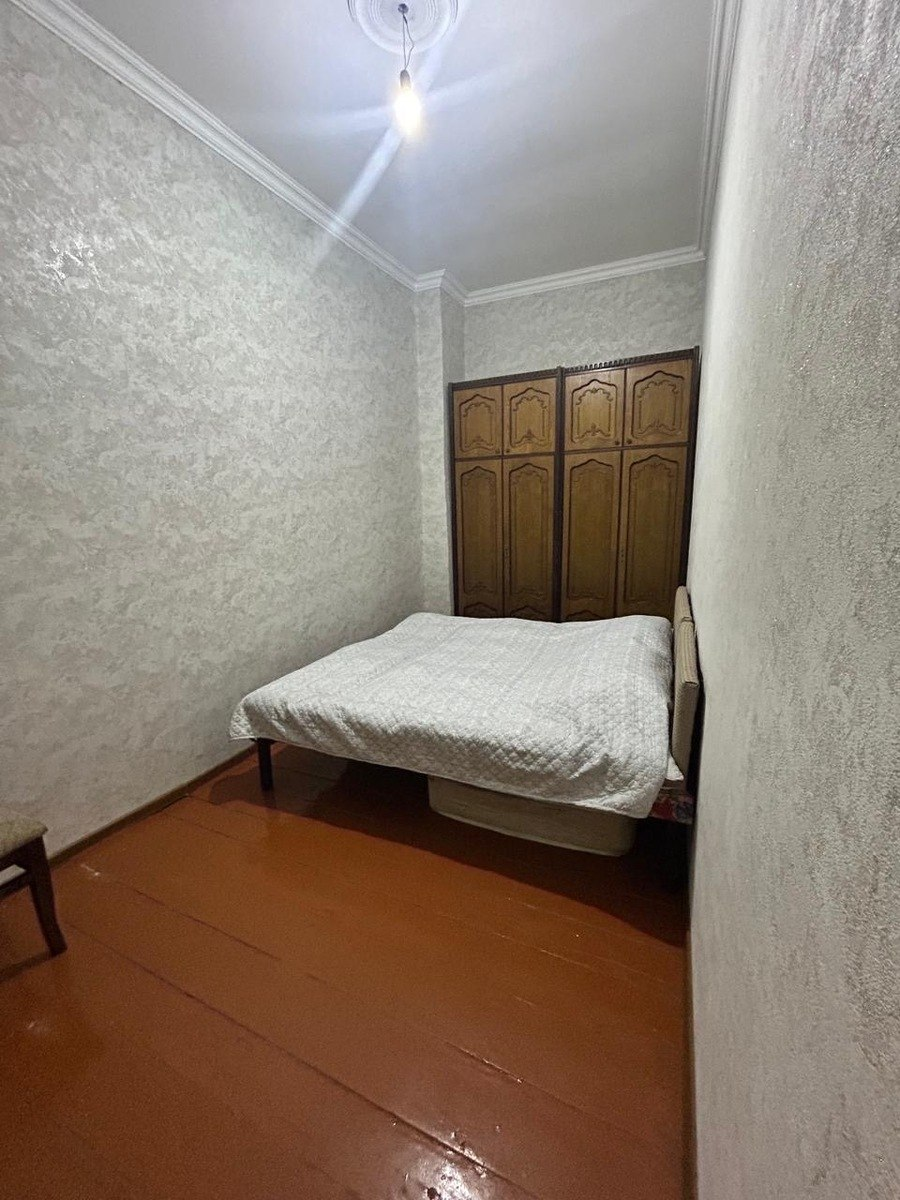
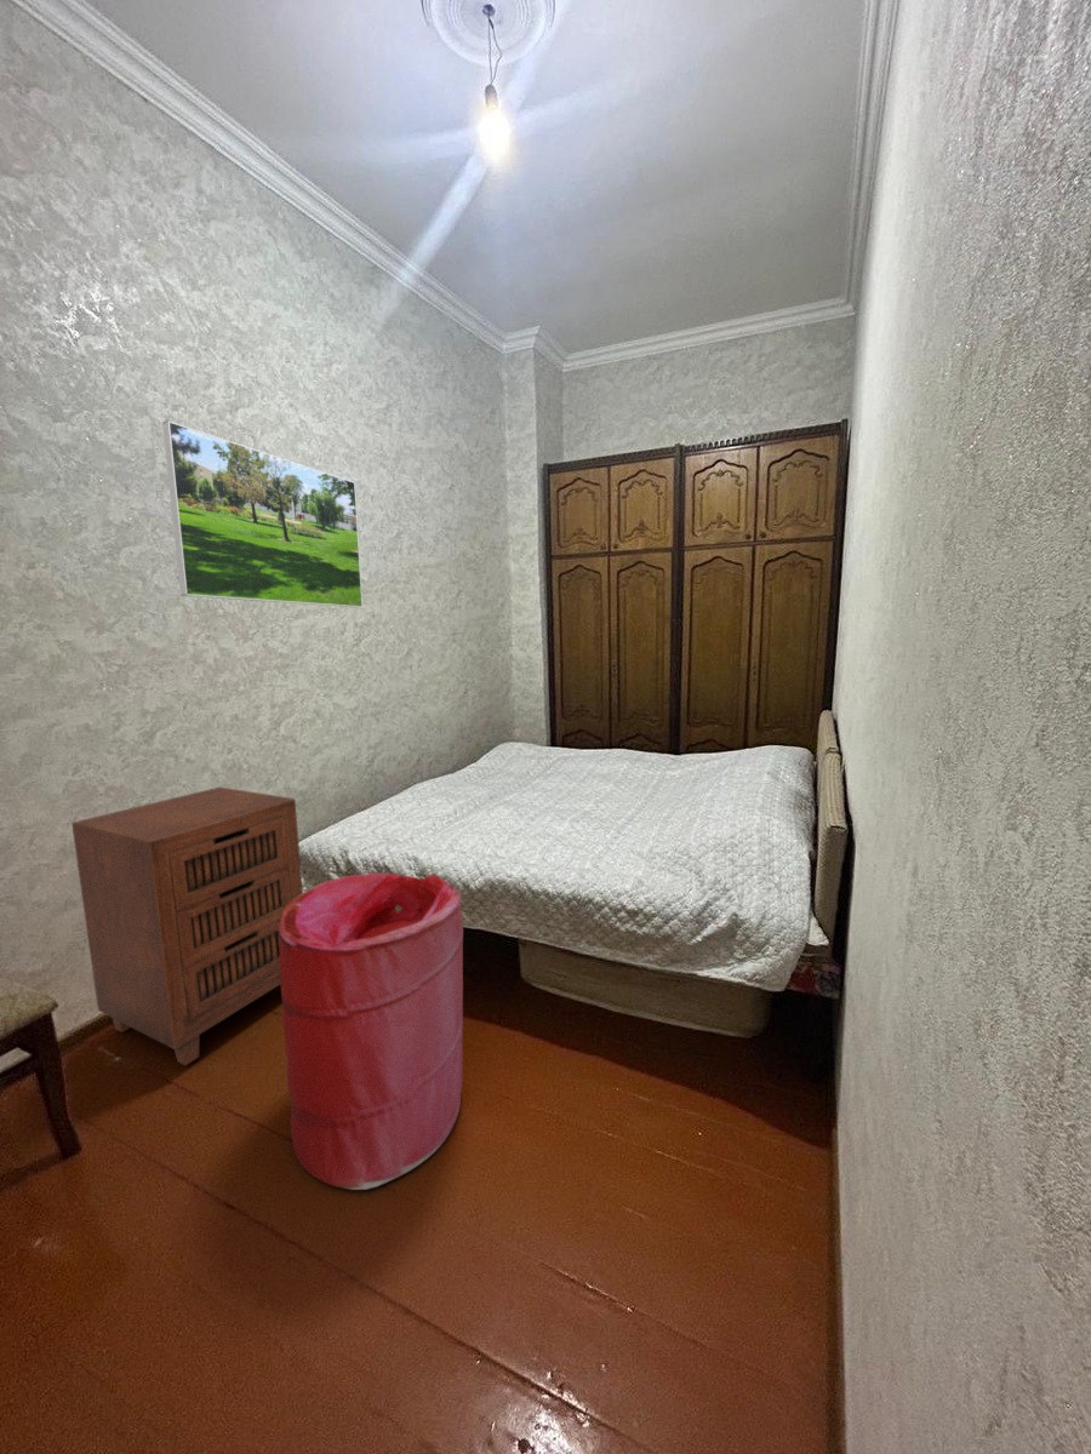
+ laundry hamper [279,871,464,1191]
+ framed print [161,419,364,608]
+ cabinet [70,786,304,1066]
